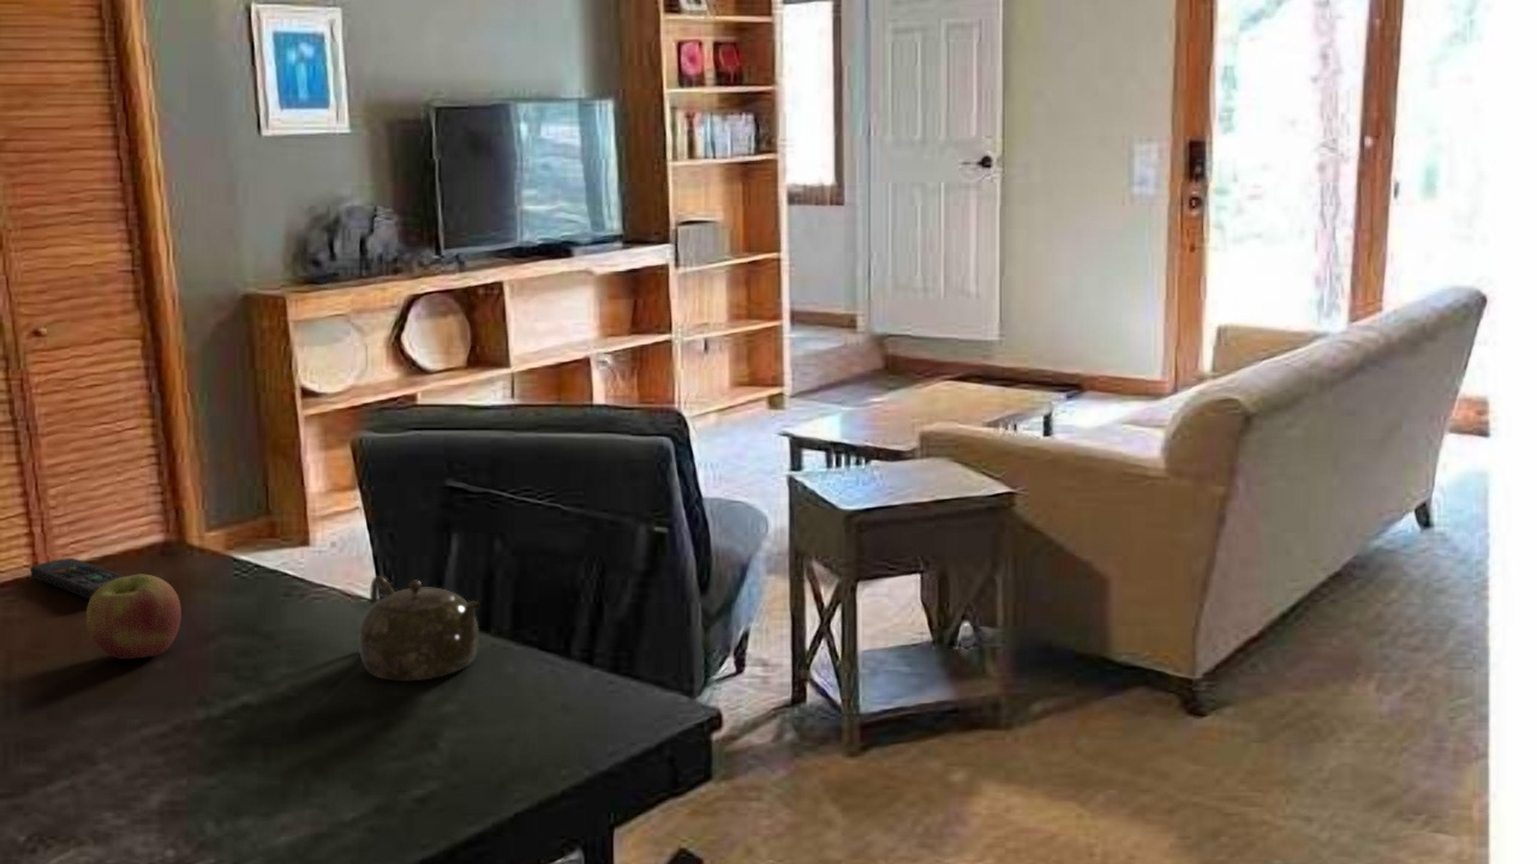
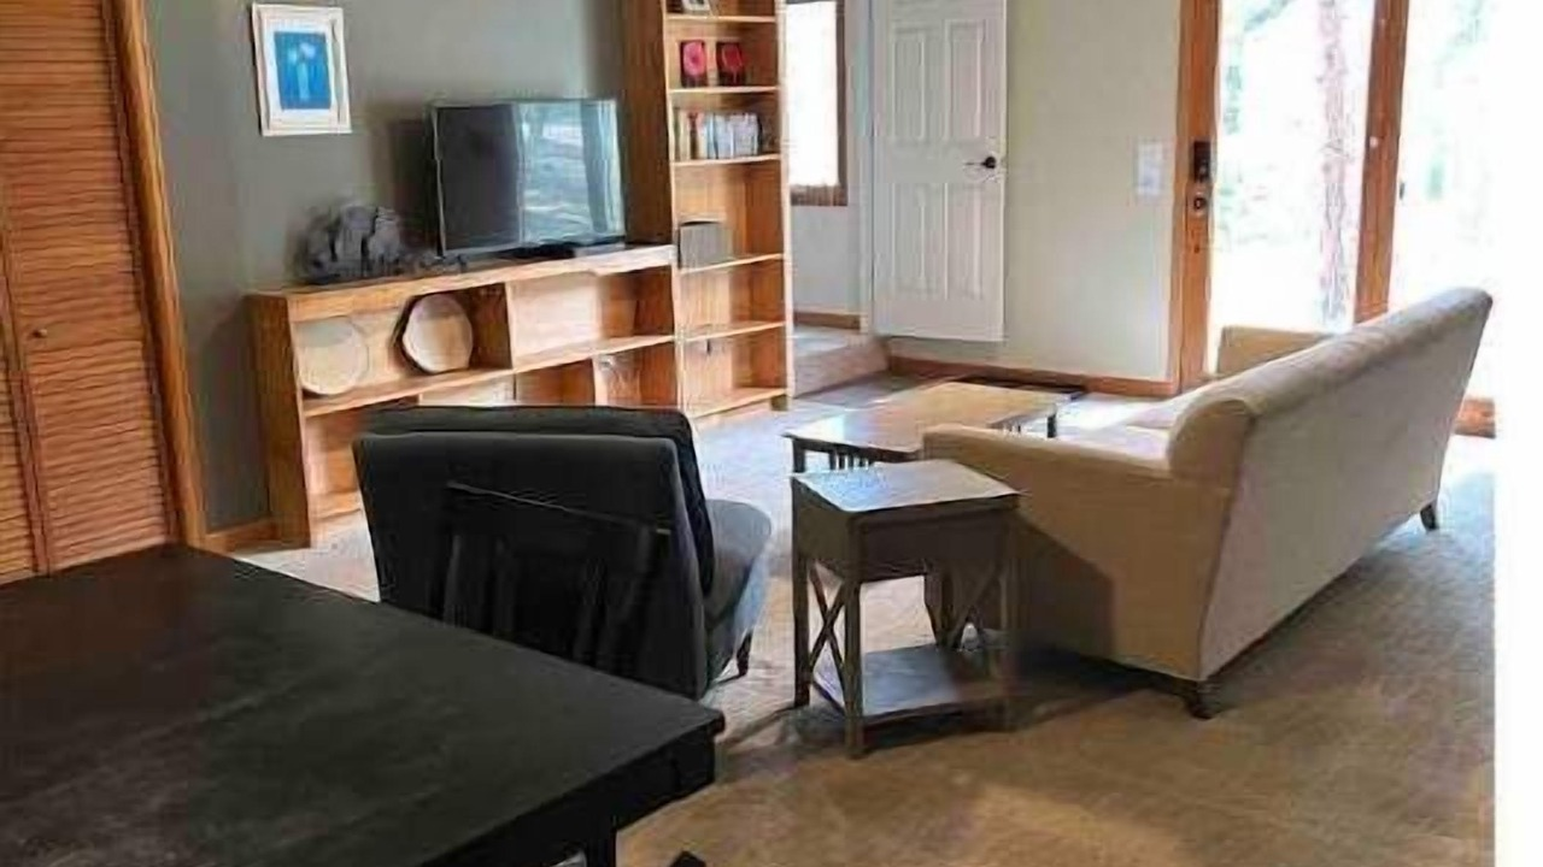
- apple [85,574,183,660]
- teapot [358,575,482,682]
- remote control [29,557,127,600]
